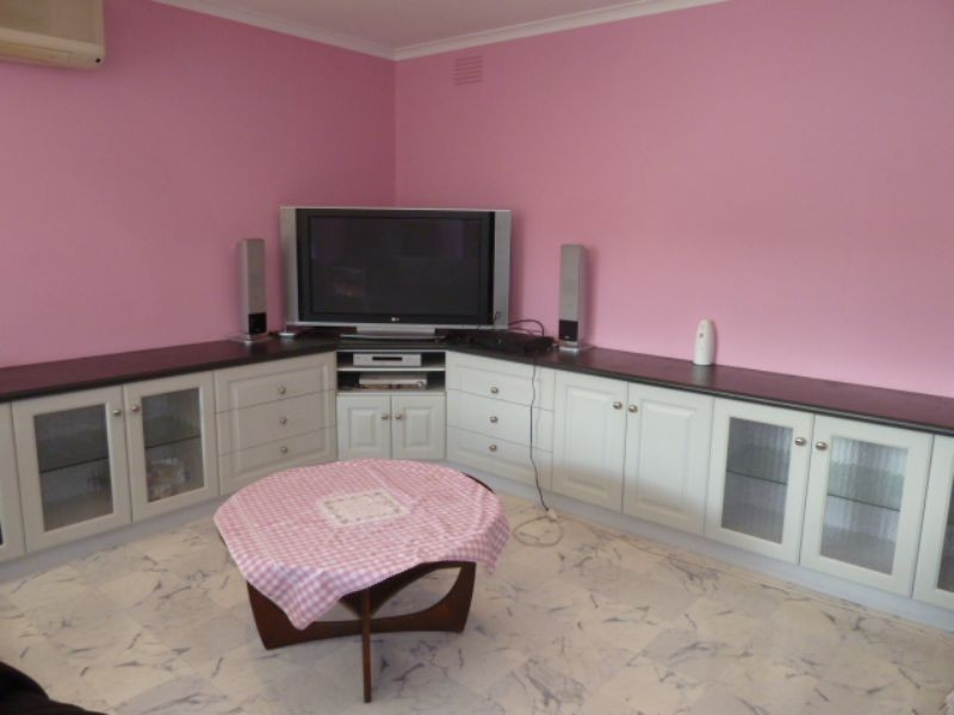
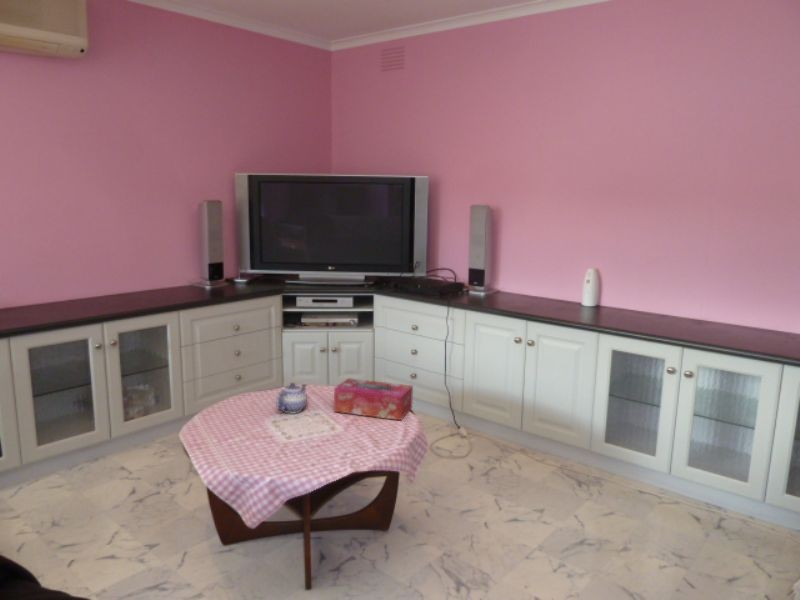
+ teapot [275,382,308,414]
+ tissue box [333,377,414,421]
